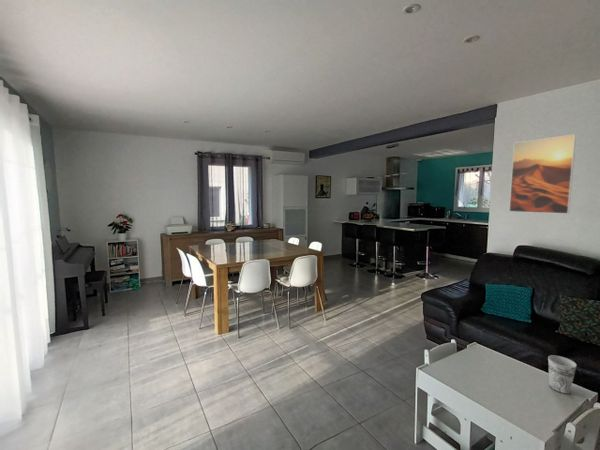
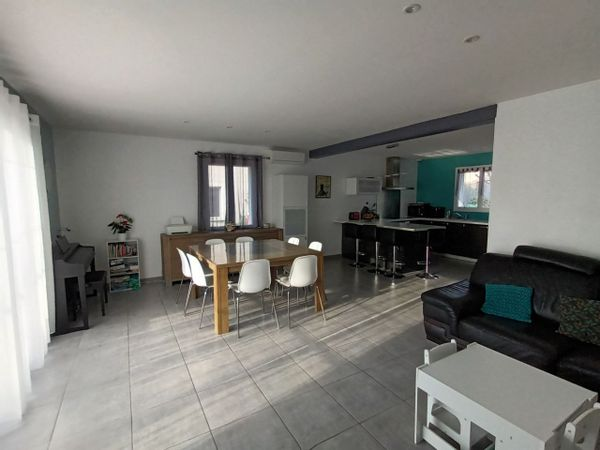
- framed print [508,133,577,215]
- cup [547,354,578,395]
